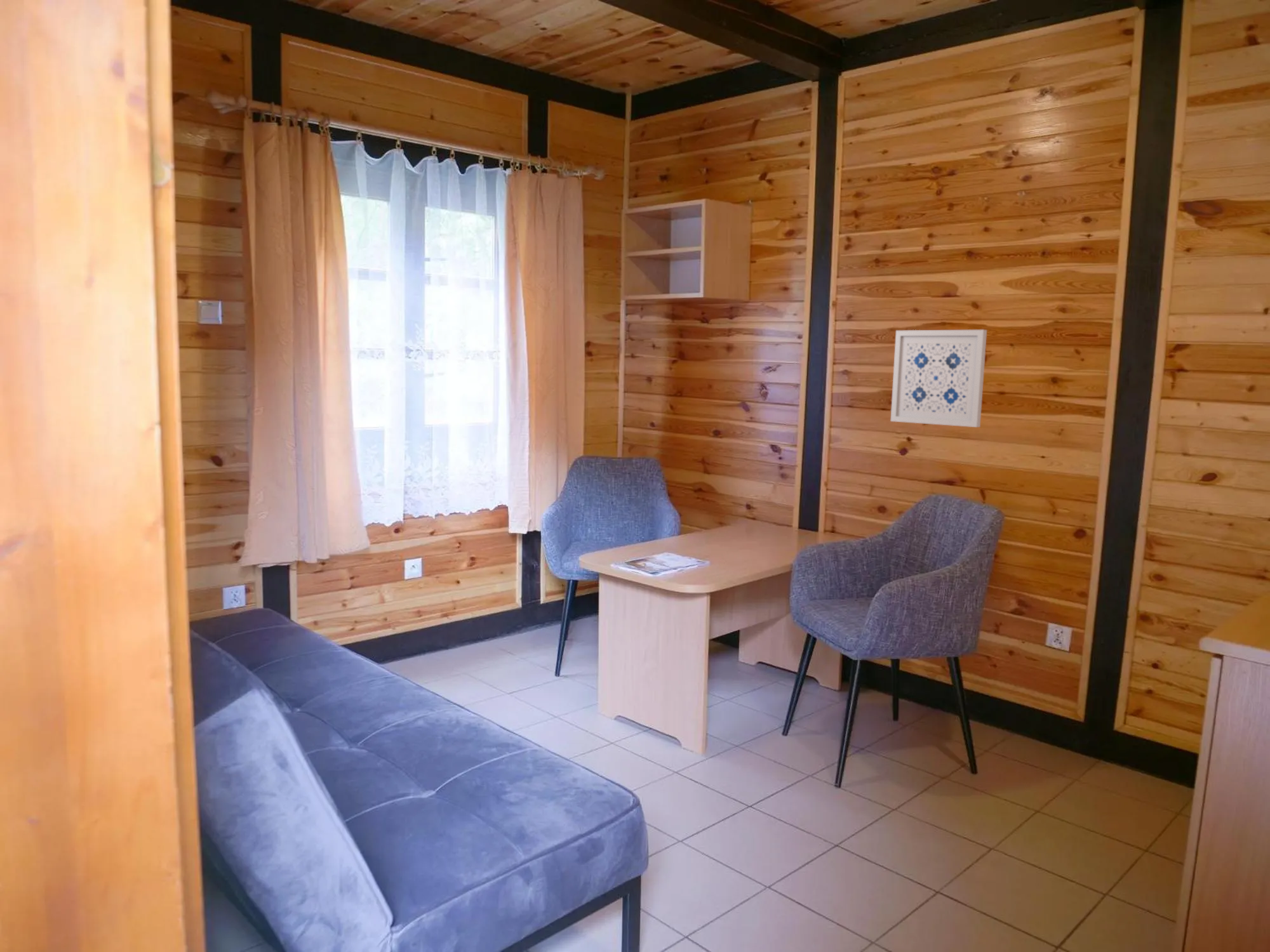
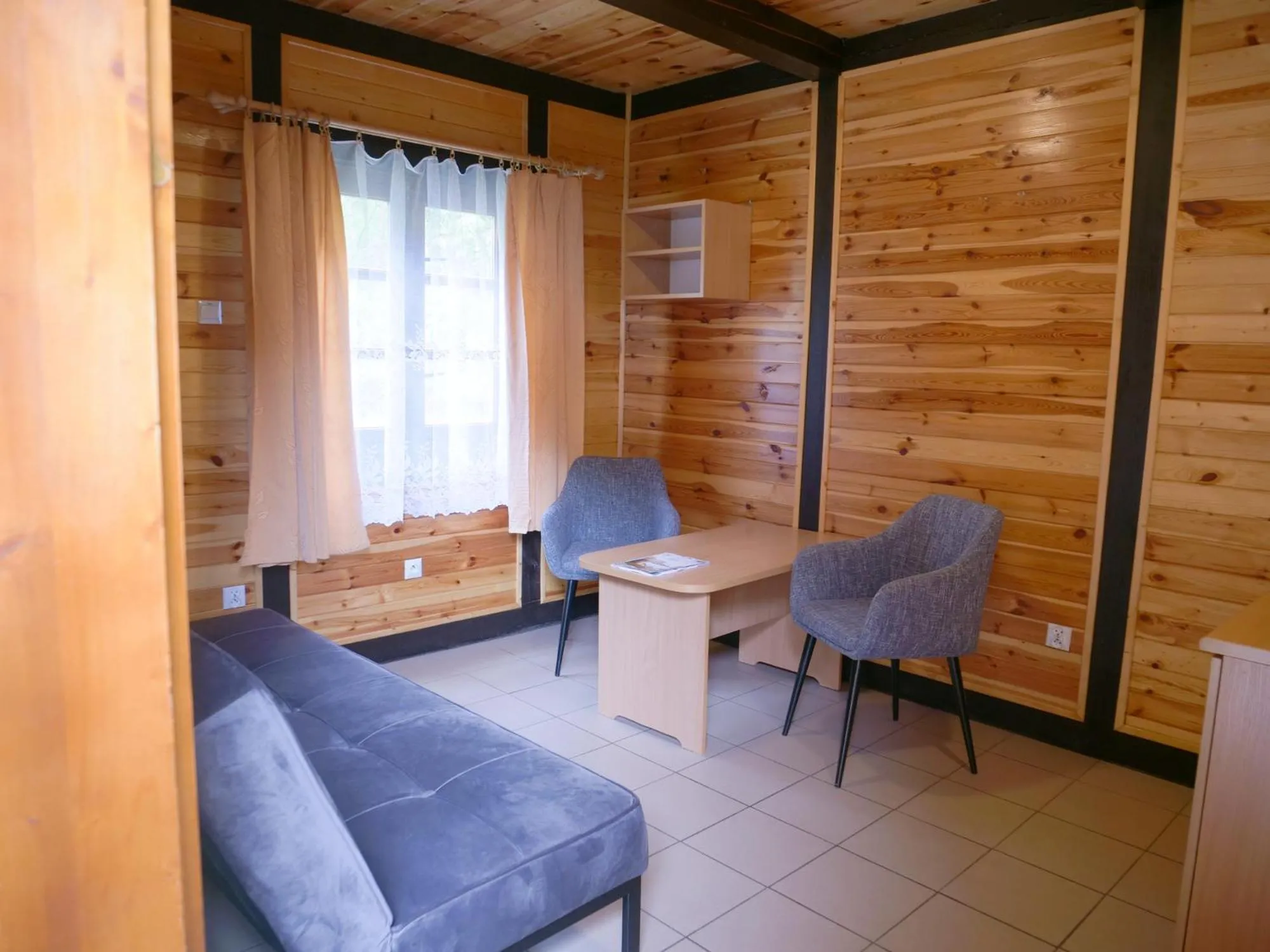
- wall art [890,329,987,428]
